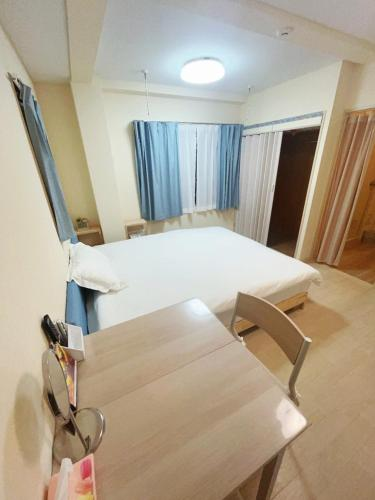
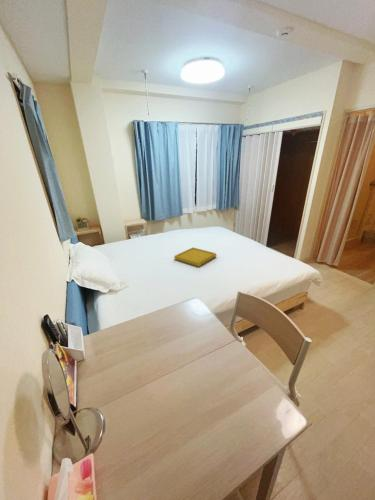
+ serving tray [173,246,217,268]
